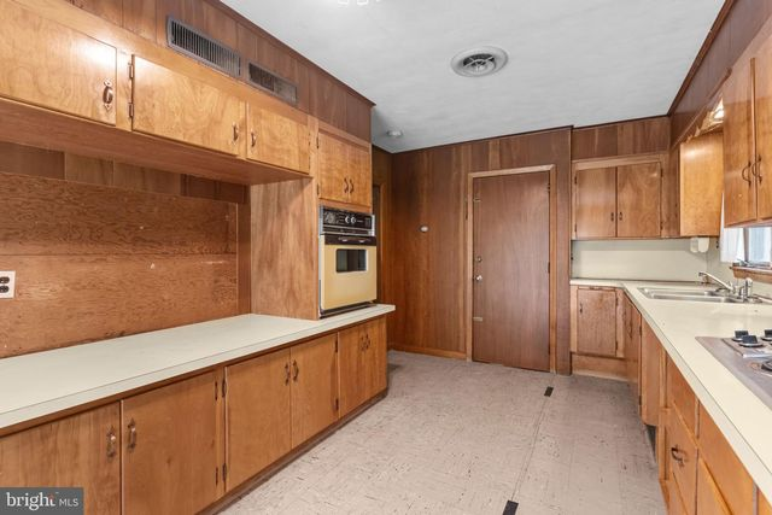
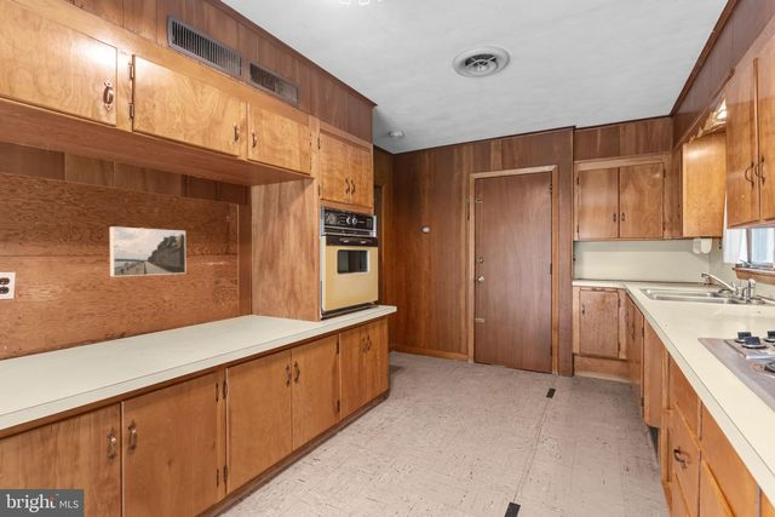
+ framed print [109,225,186,278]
